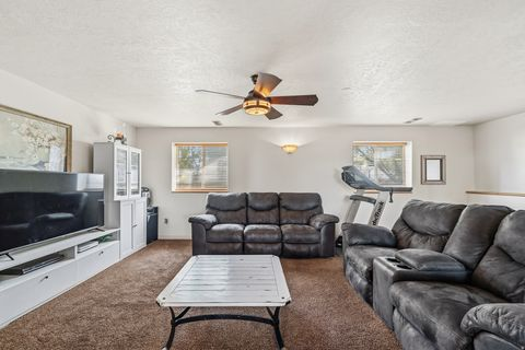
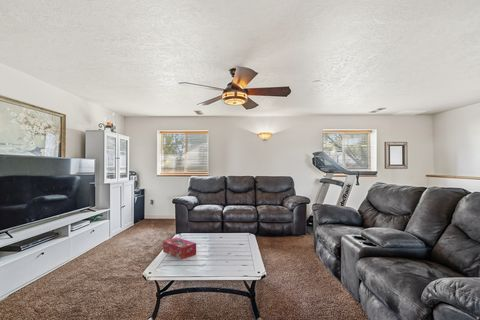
+ tissue box [162,237,197,260]
